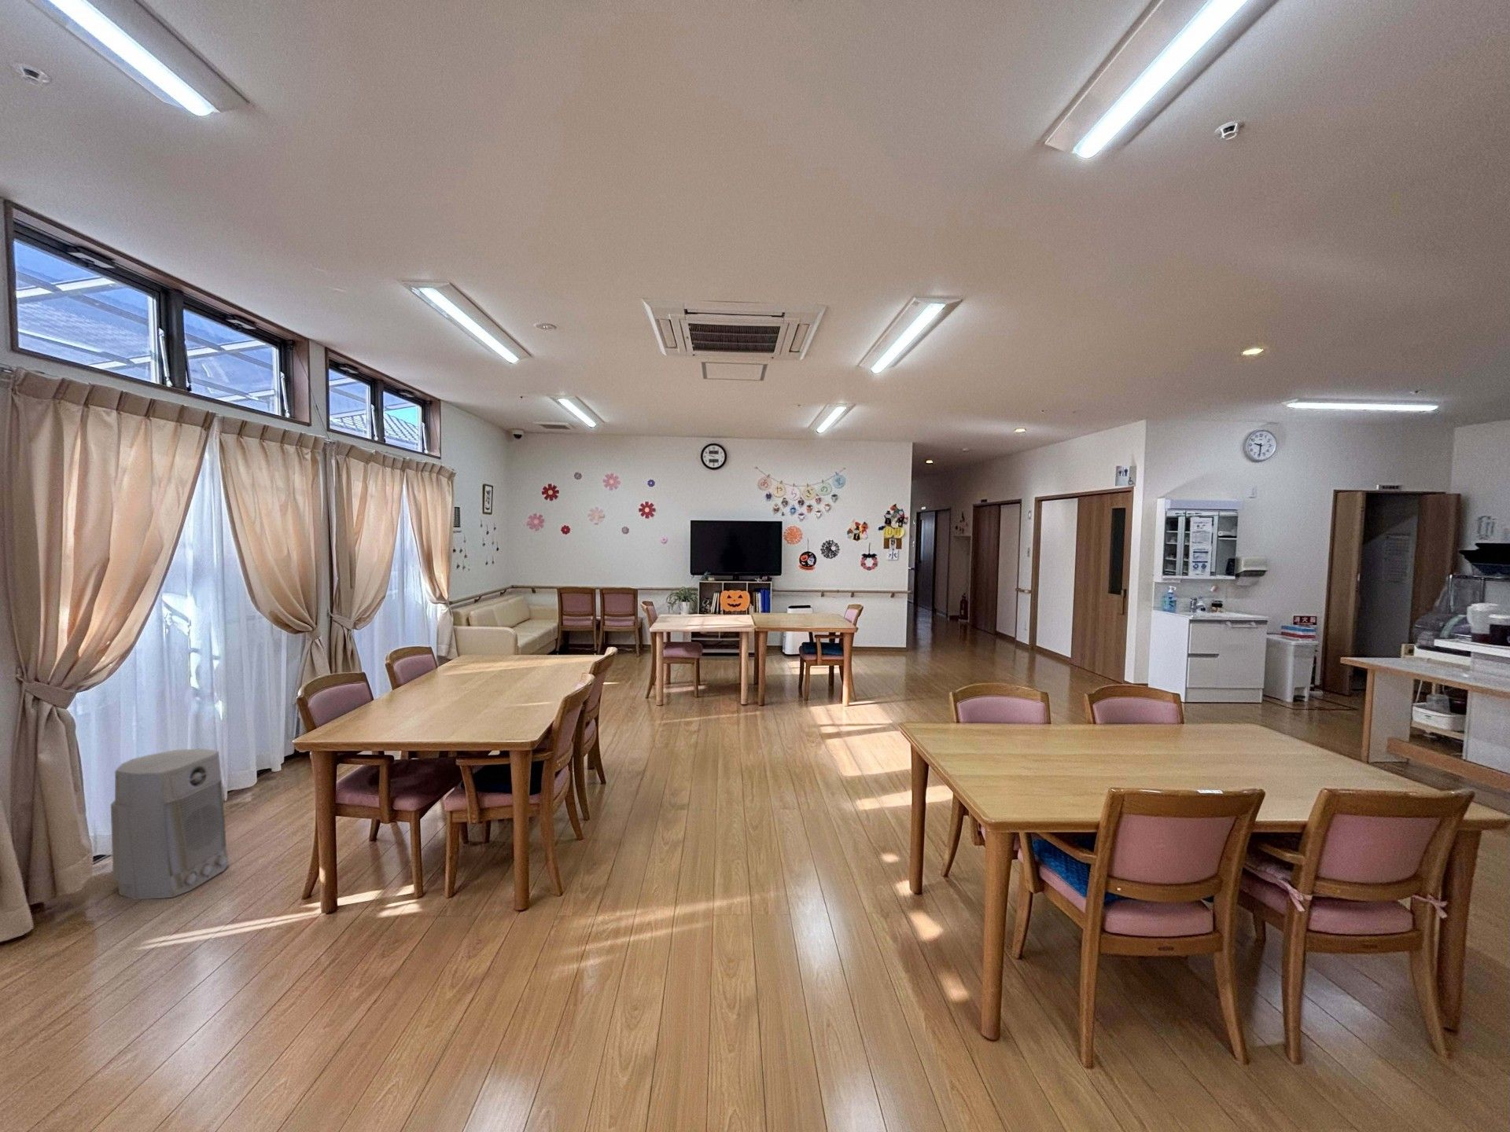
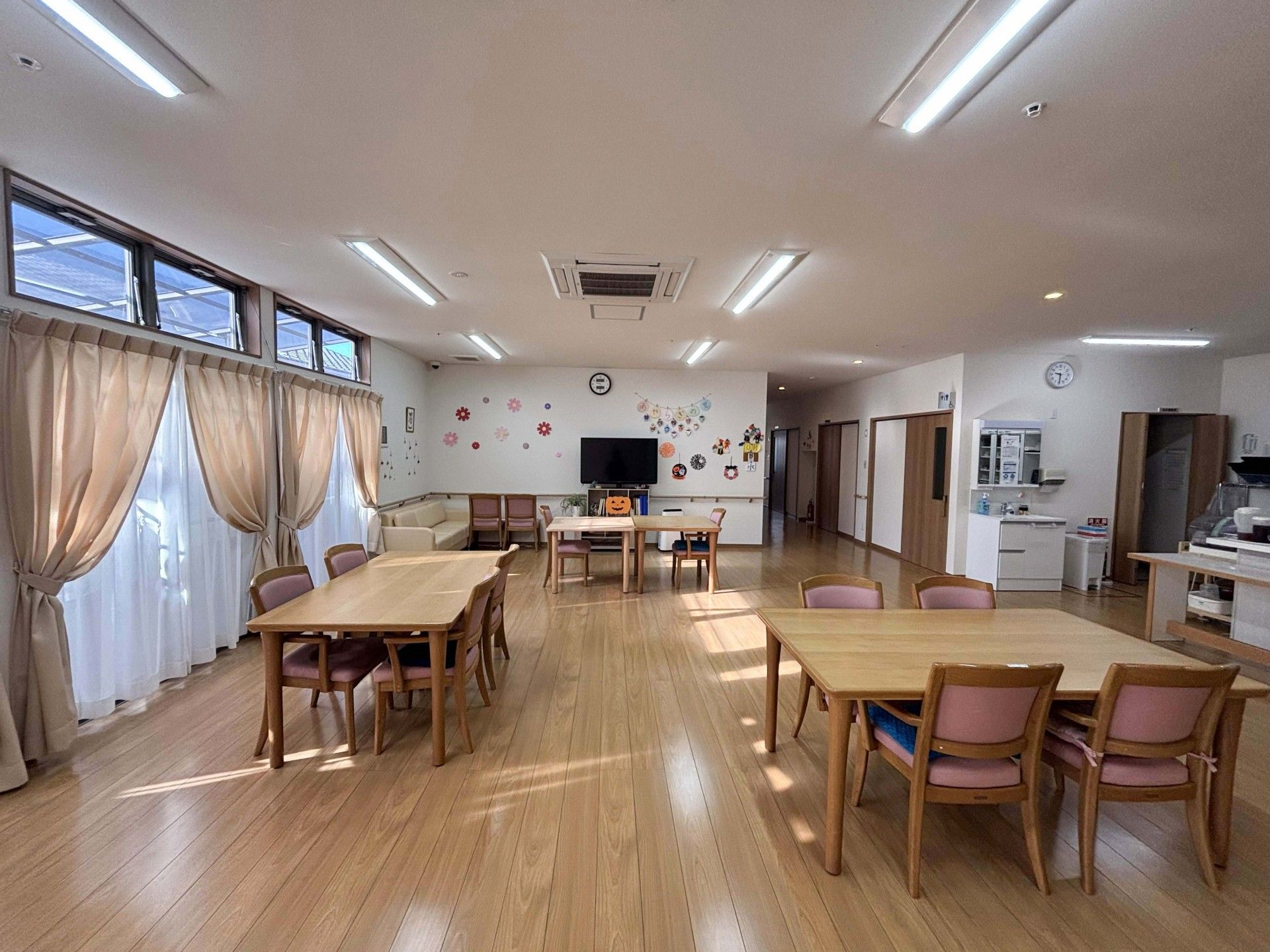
- air purifier [111,748,229,901]
